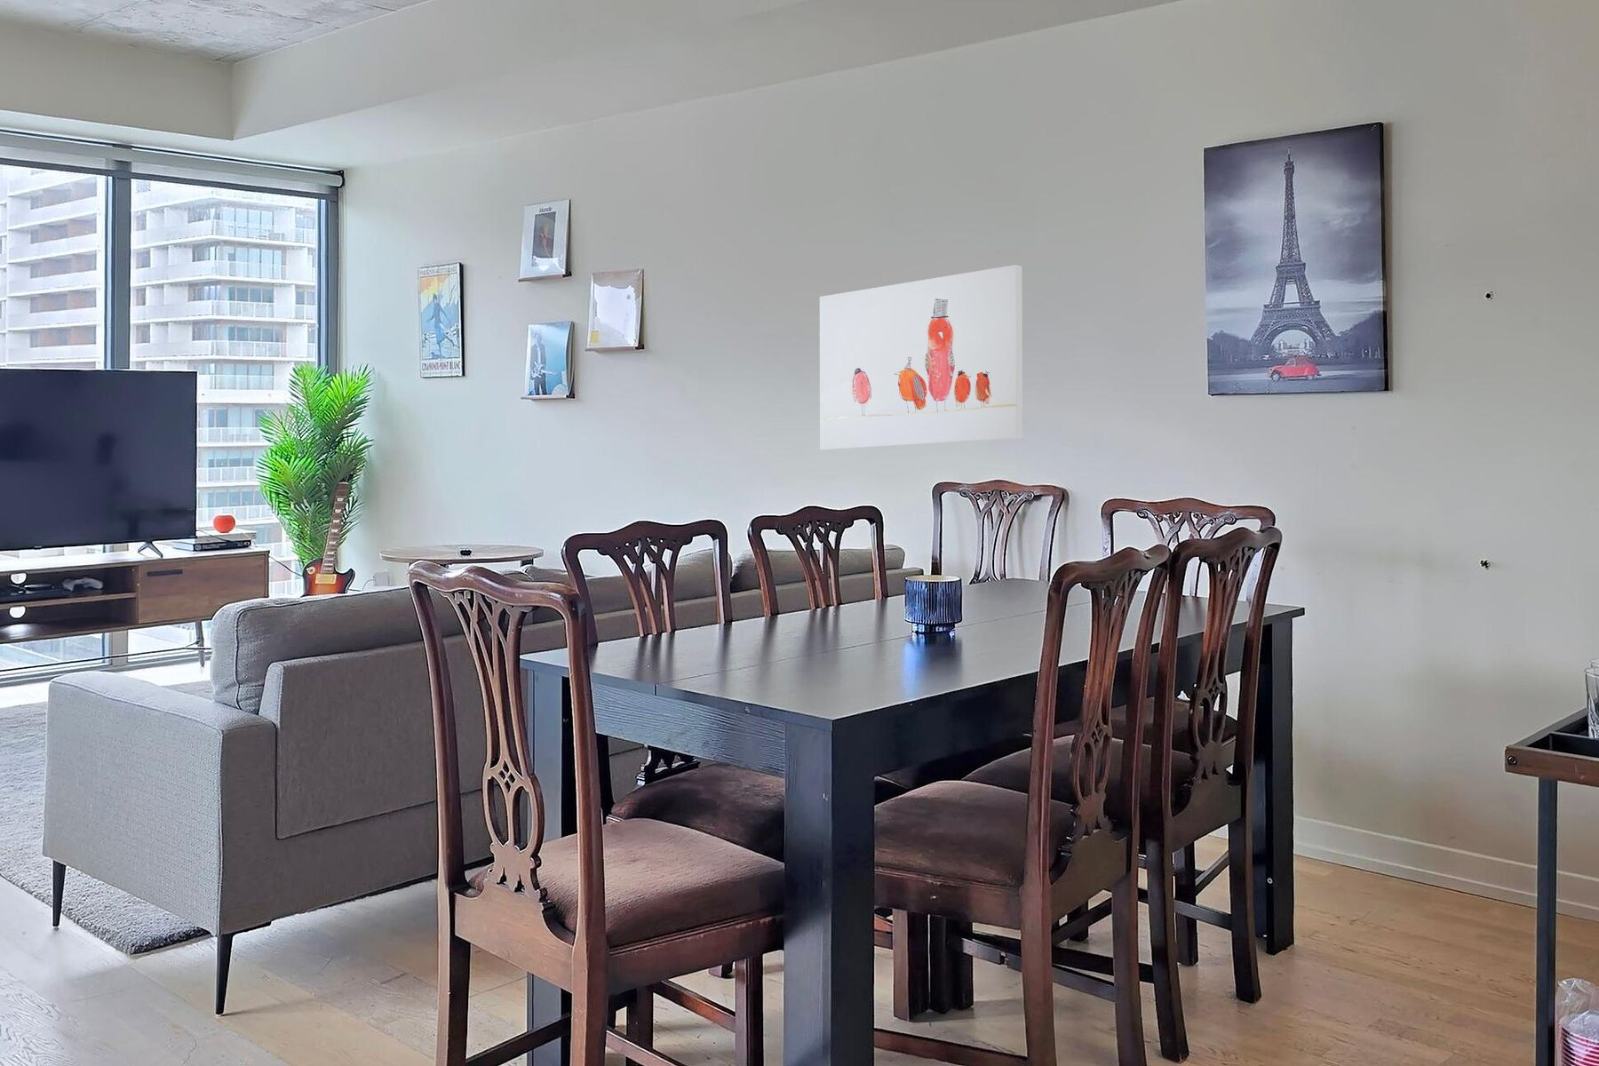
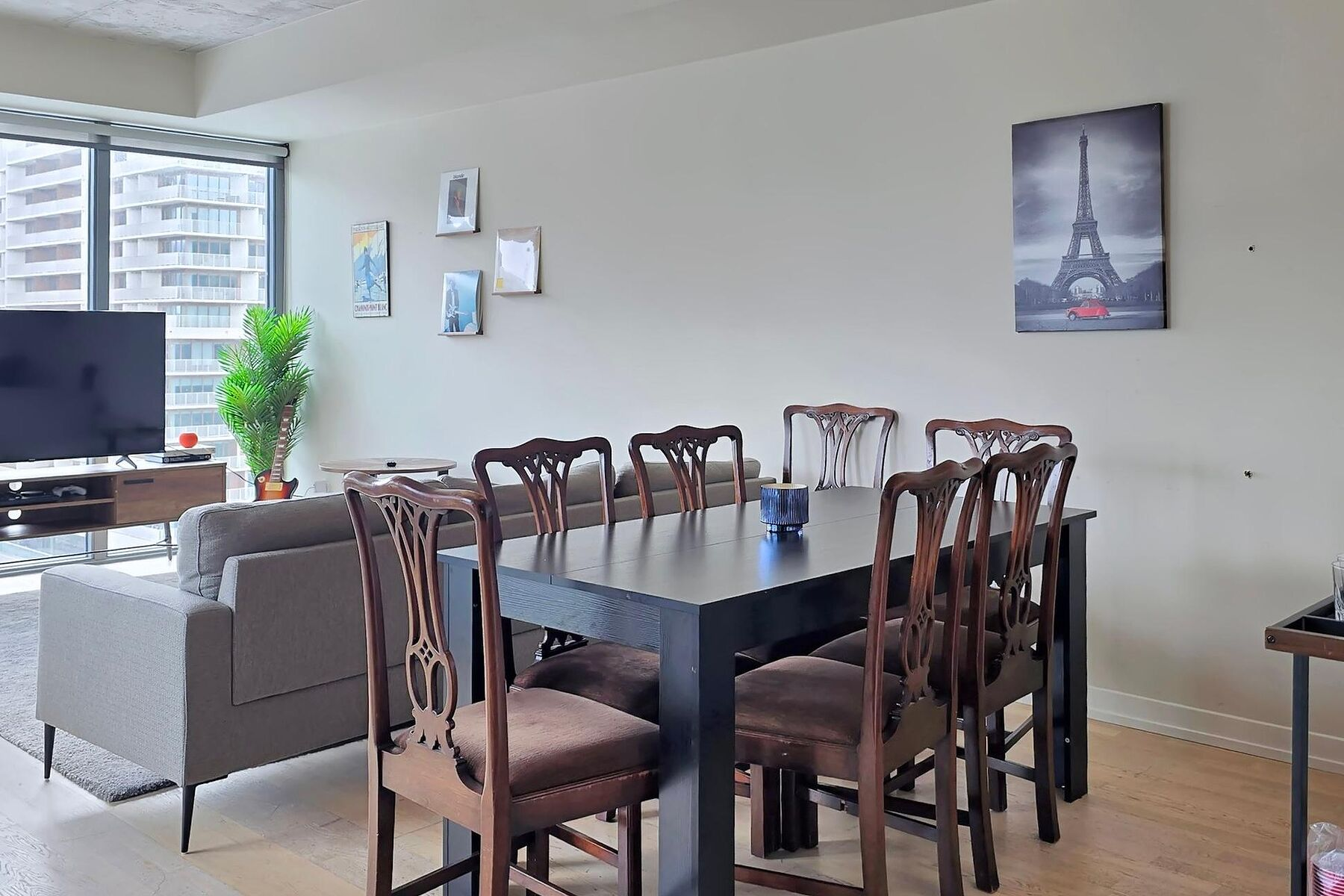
- wall art [819,264,1023,451]
